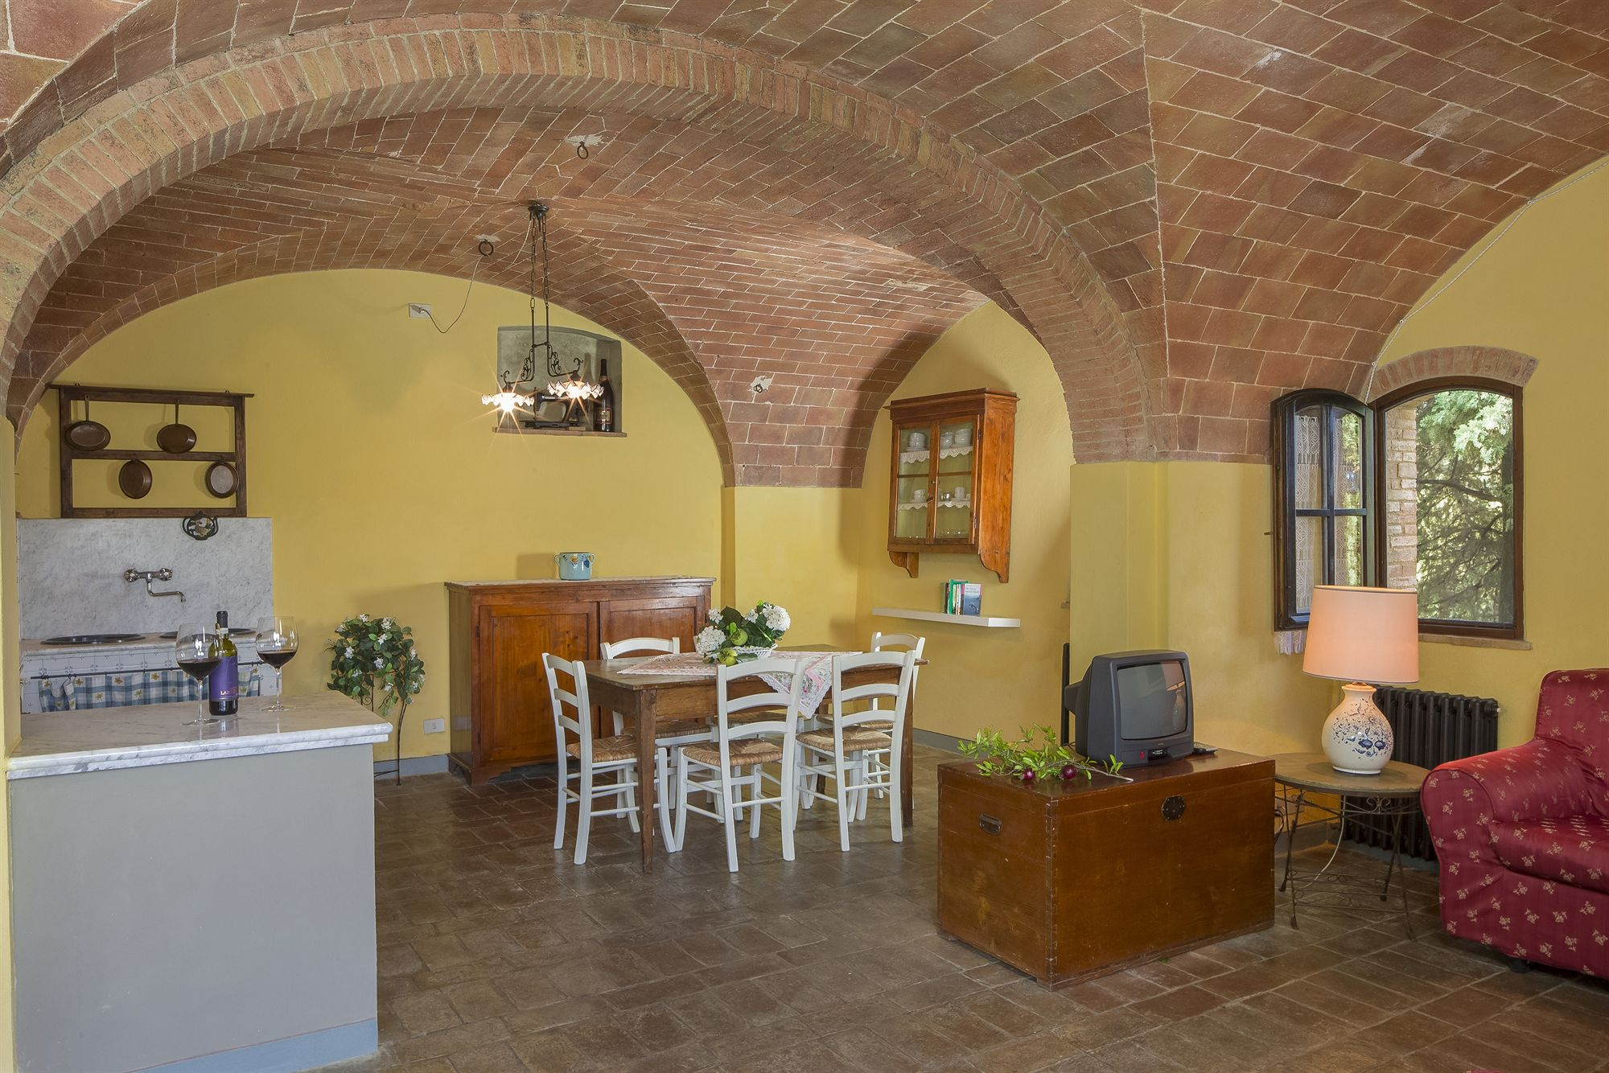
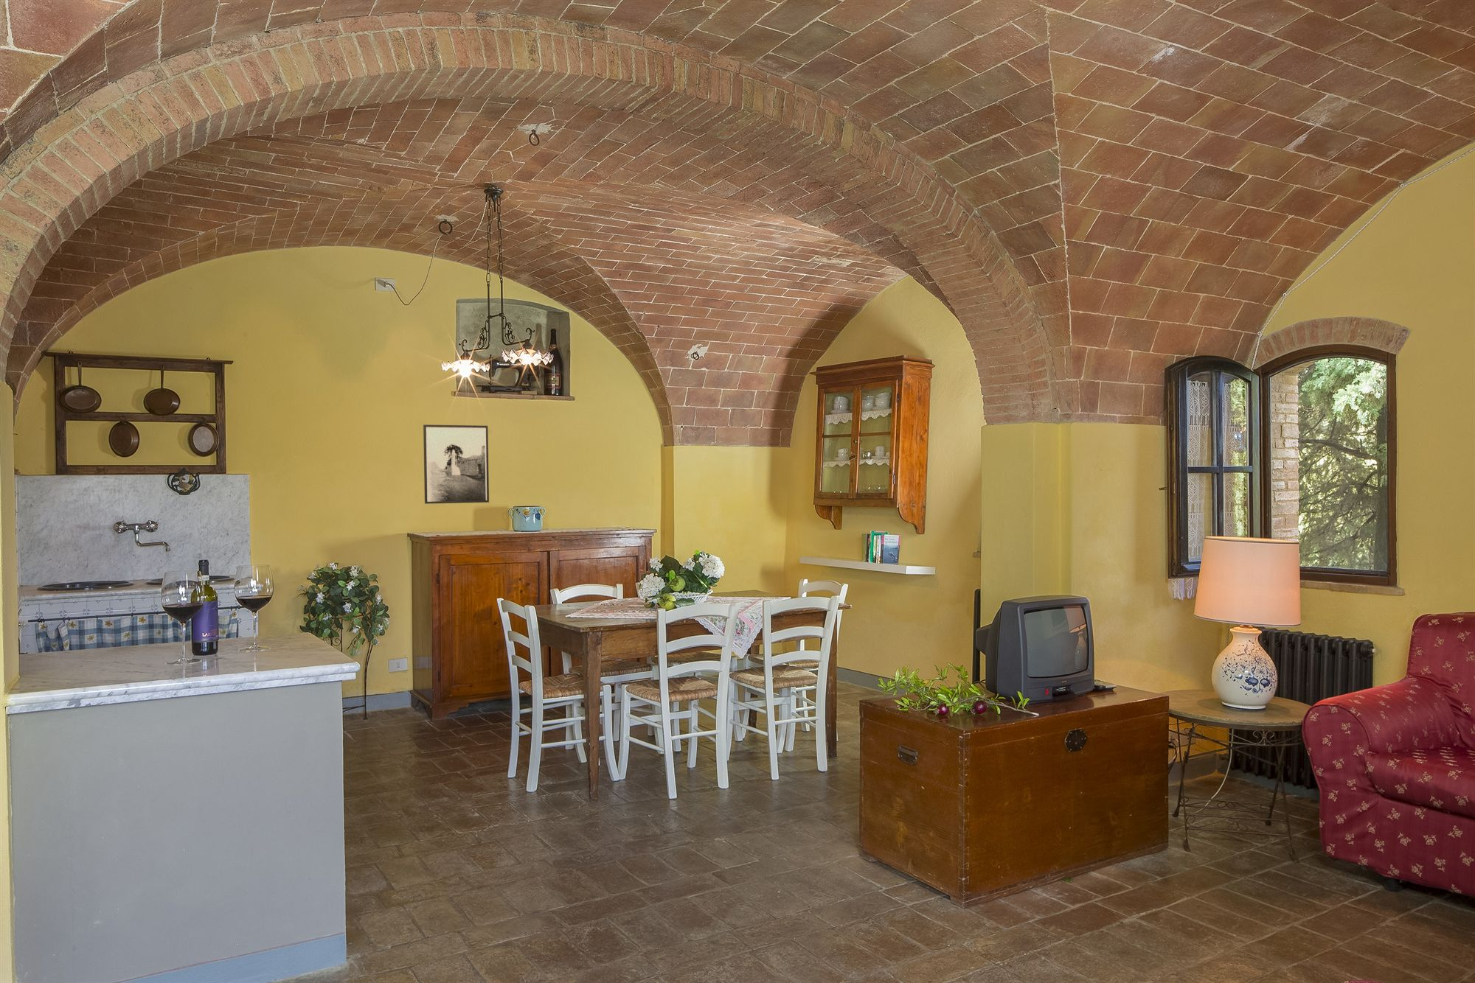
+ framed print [423,423,489,505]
